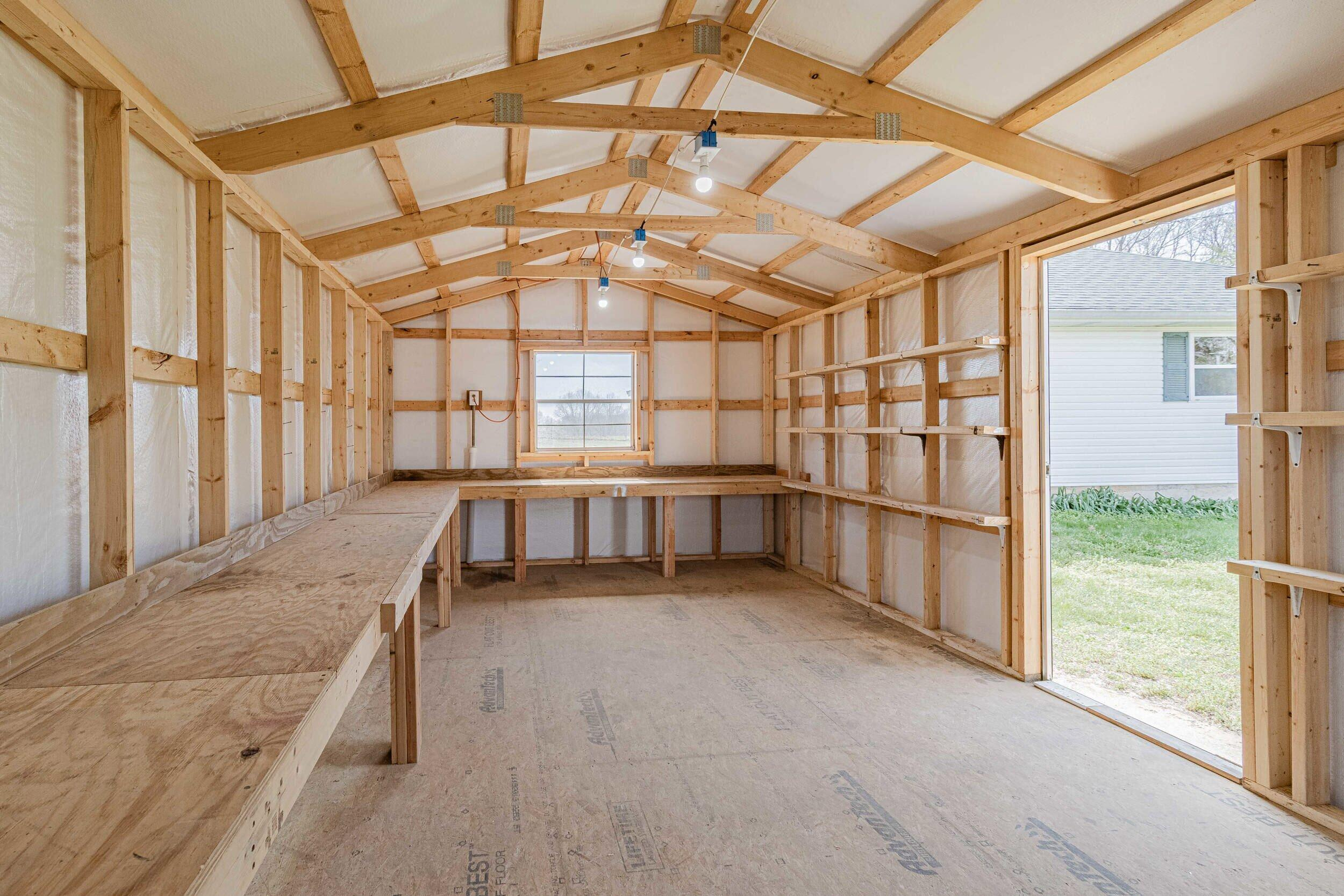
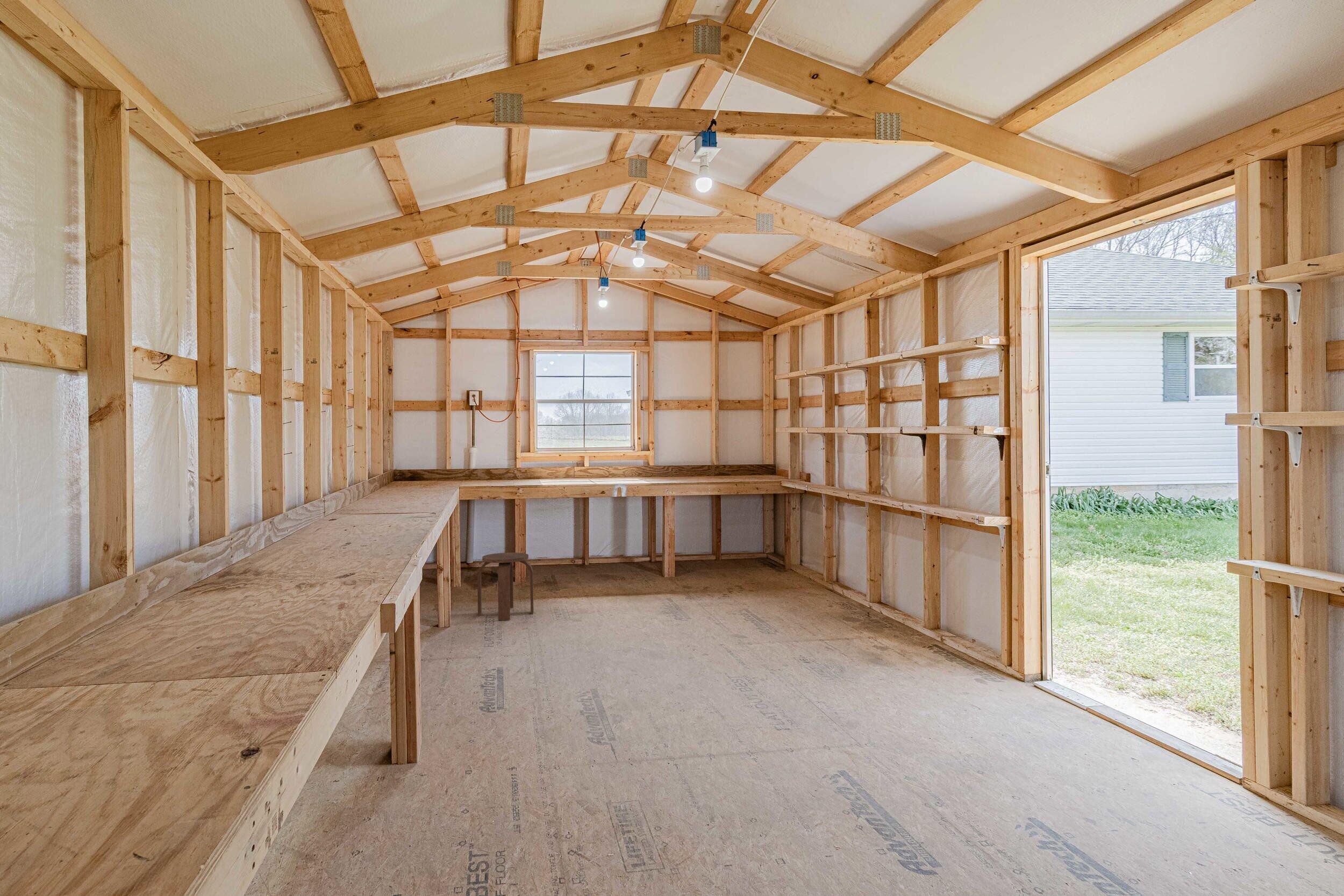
+ stool [477,552,534,621]
